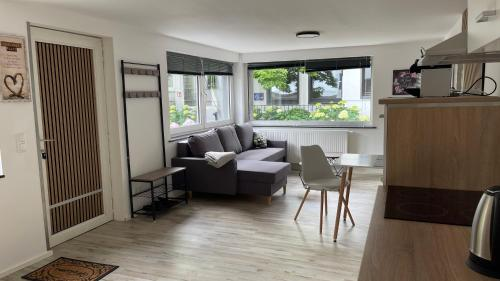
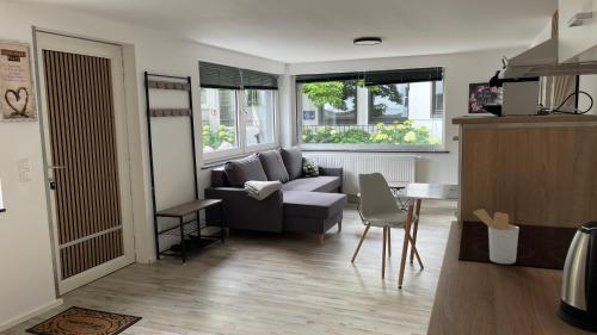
+ utensil holder [472,207,519,265]
